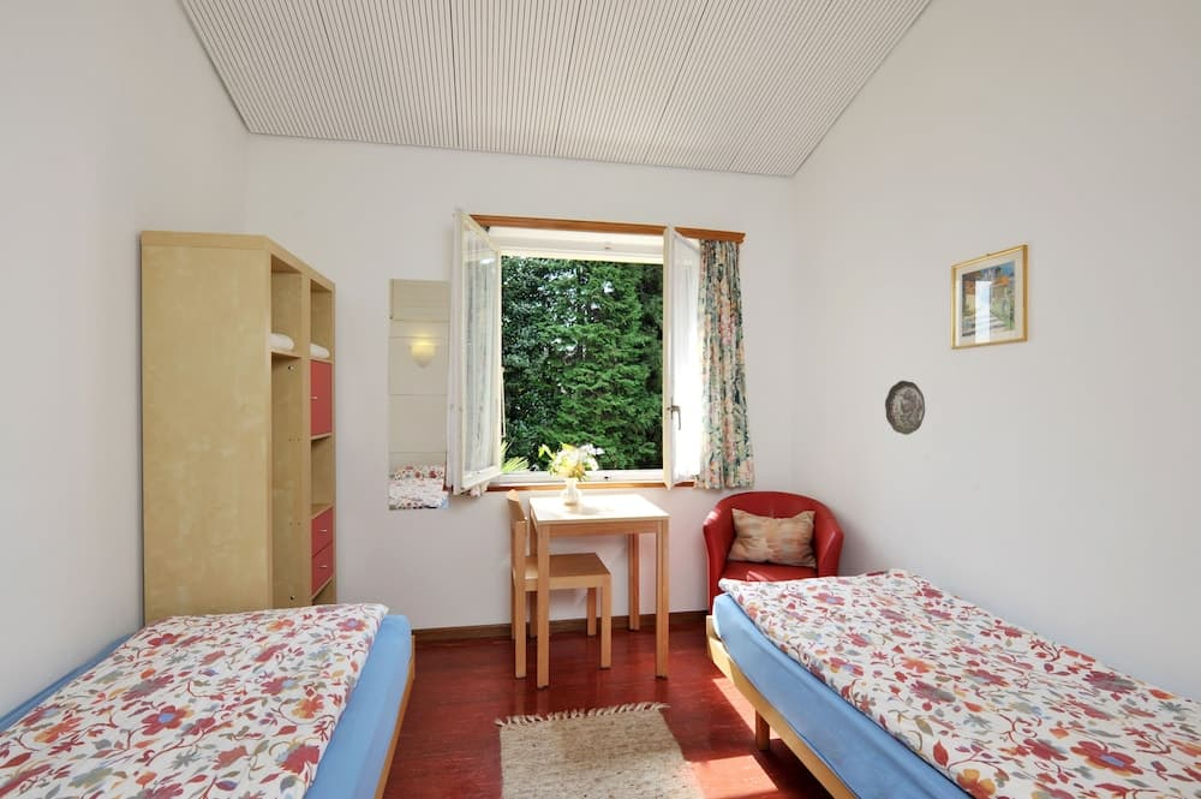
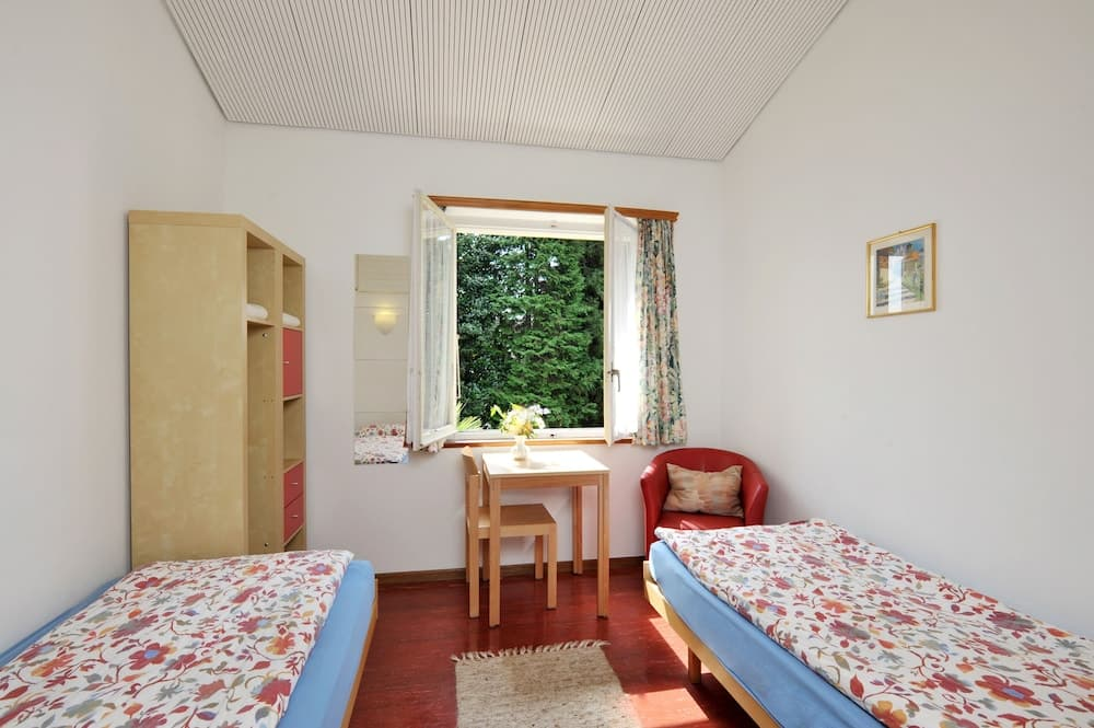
- decorative plate [884,380,926,436]
